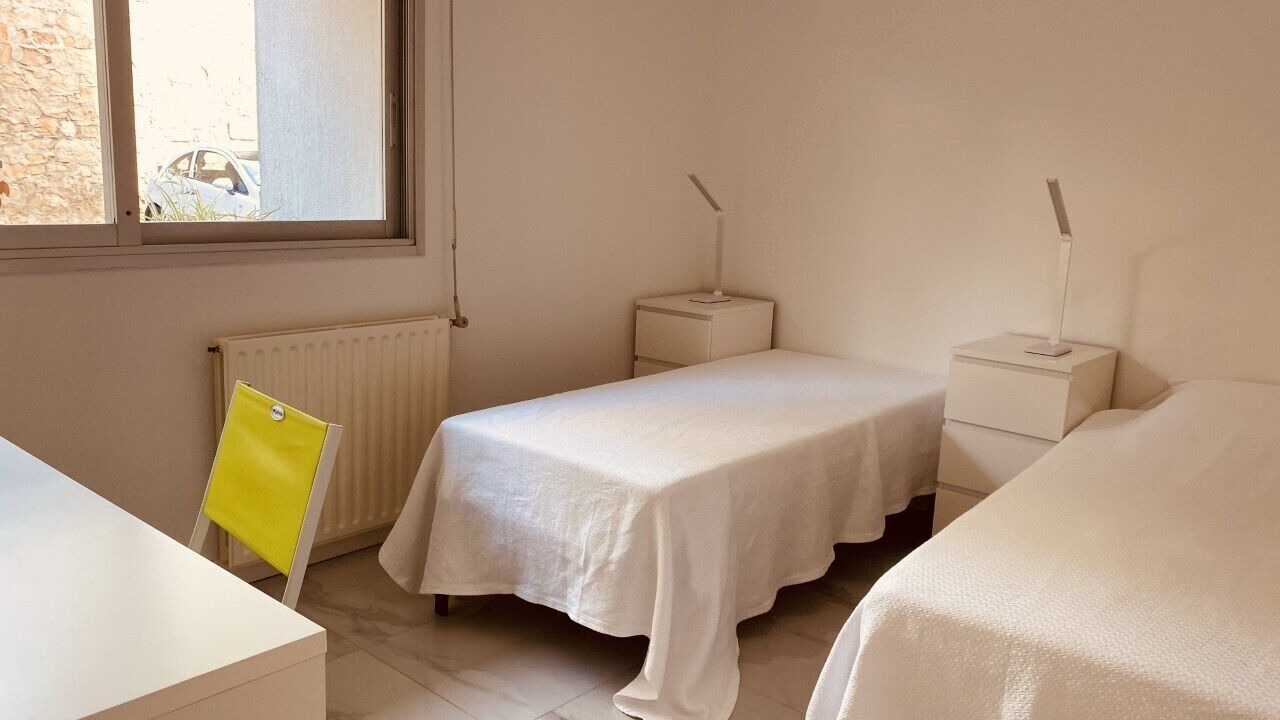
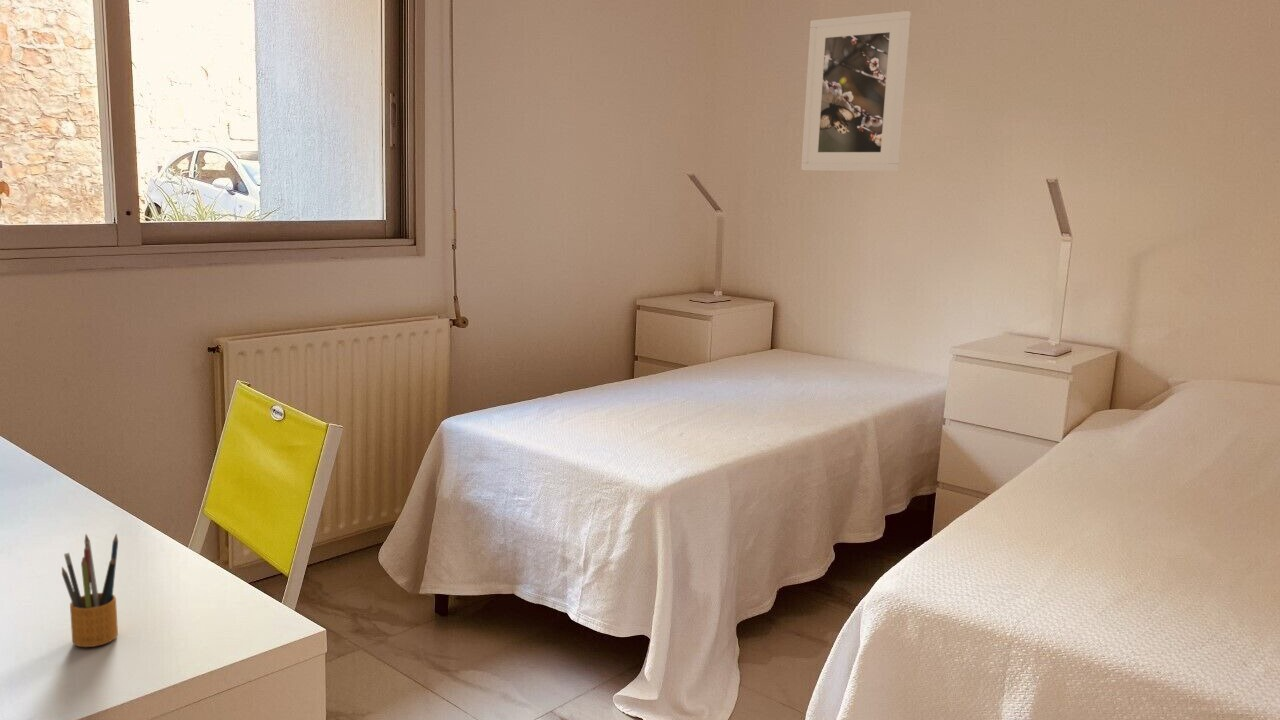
+ pencil box [61,533,119,648]
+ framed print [800,10,912,172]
